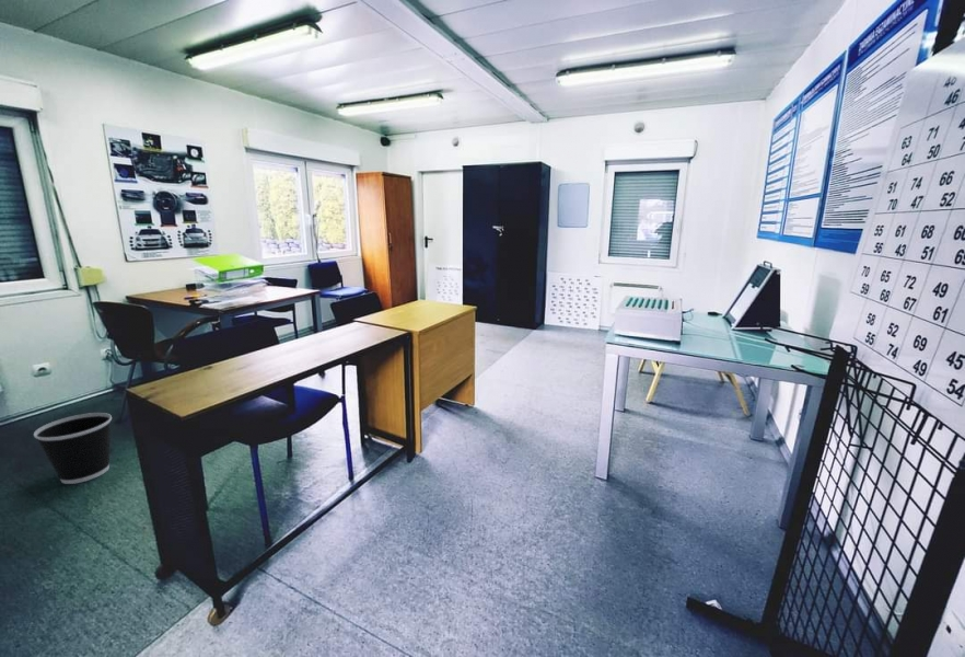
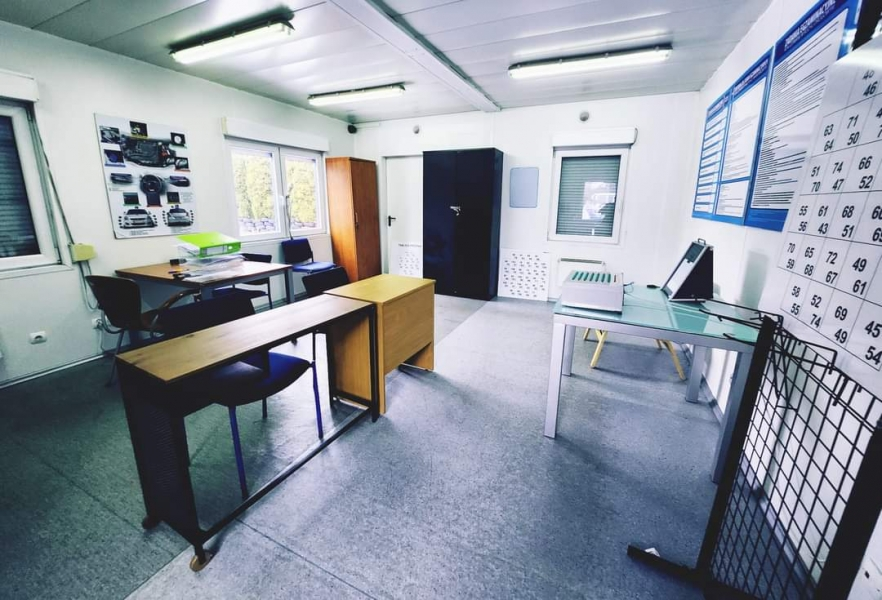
- wastebasket [33,412,113,485]
